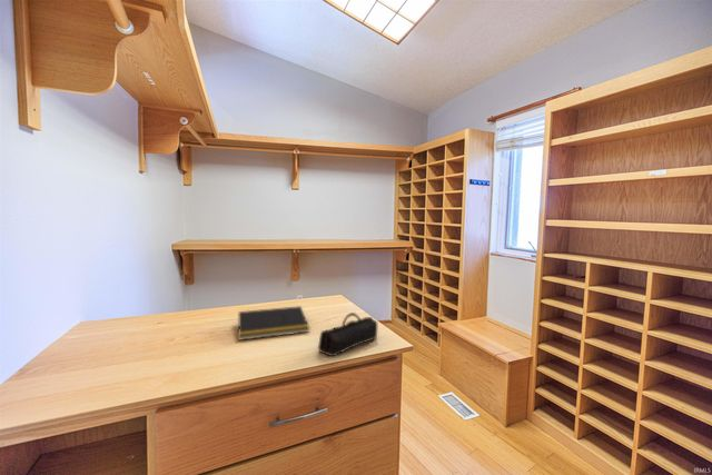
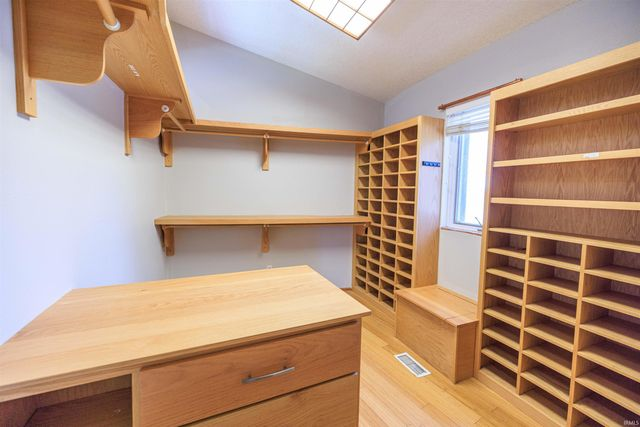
- pencil case [317,311,378,357]
- notepad [236,305,310,342]
